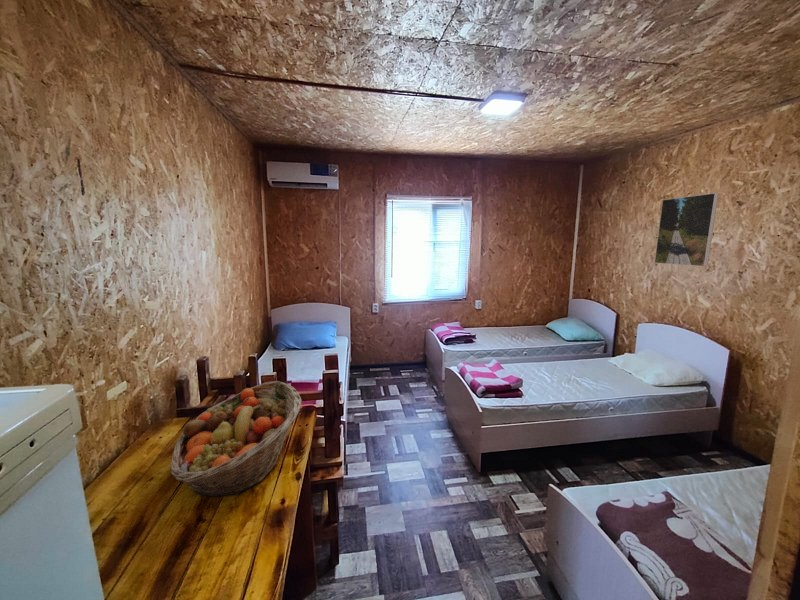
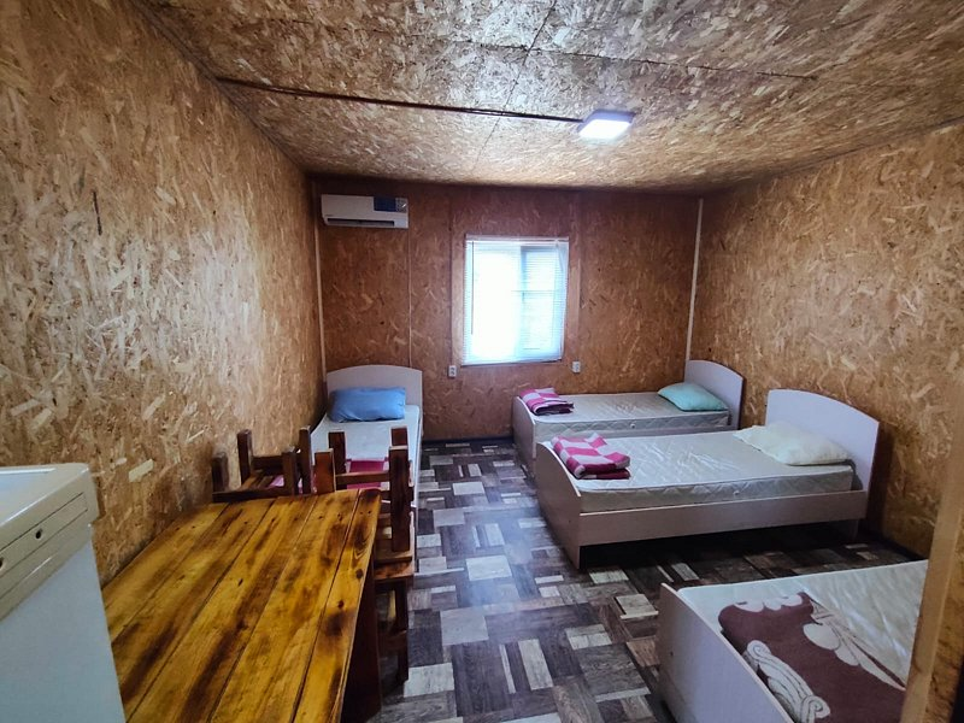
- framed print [653,192,720,267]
- fruit basket [169,380,303,497]
